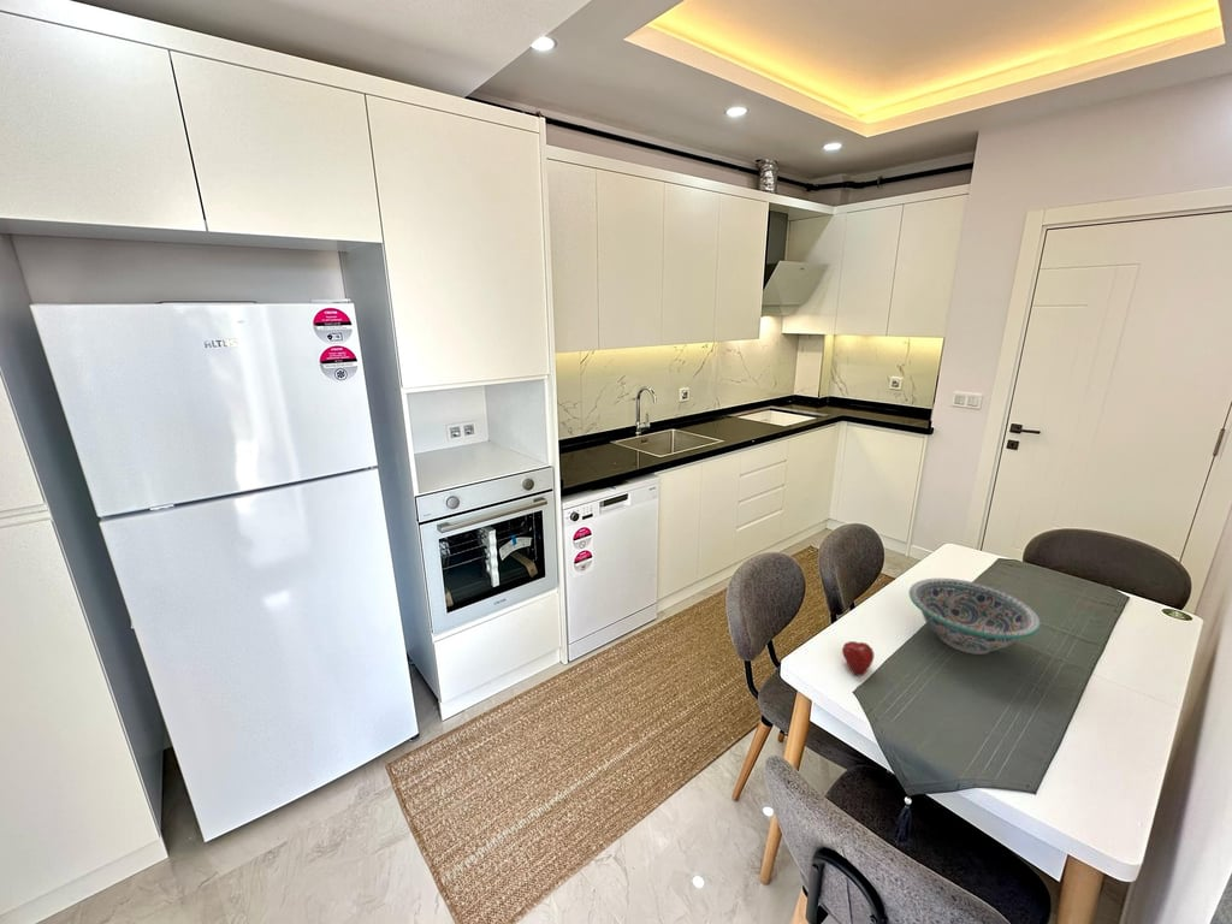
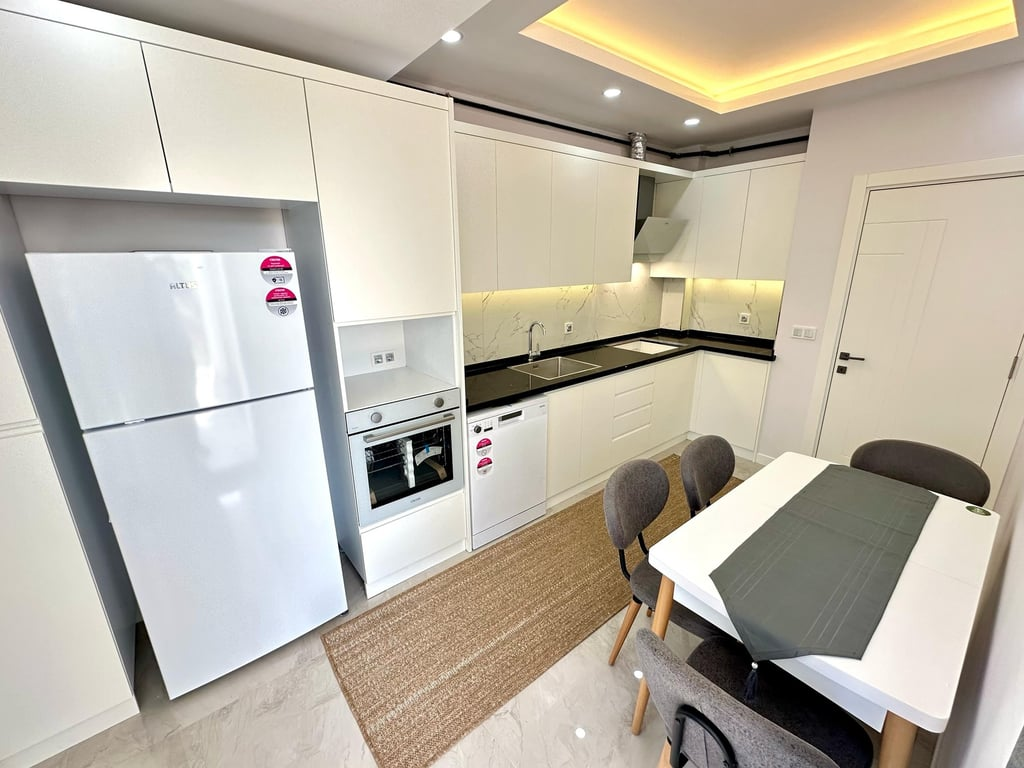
- decorative bowl [908,578,1042,656]
- fruit [841,640,875,677]
